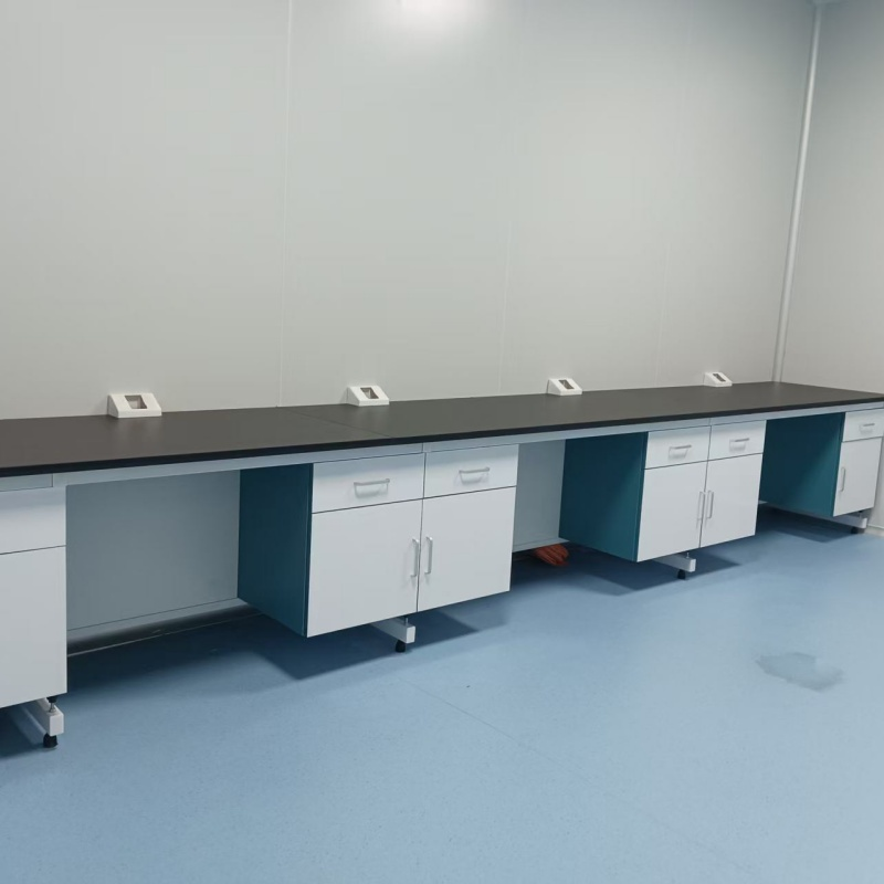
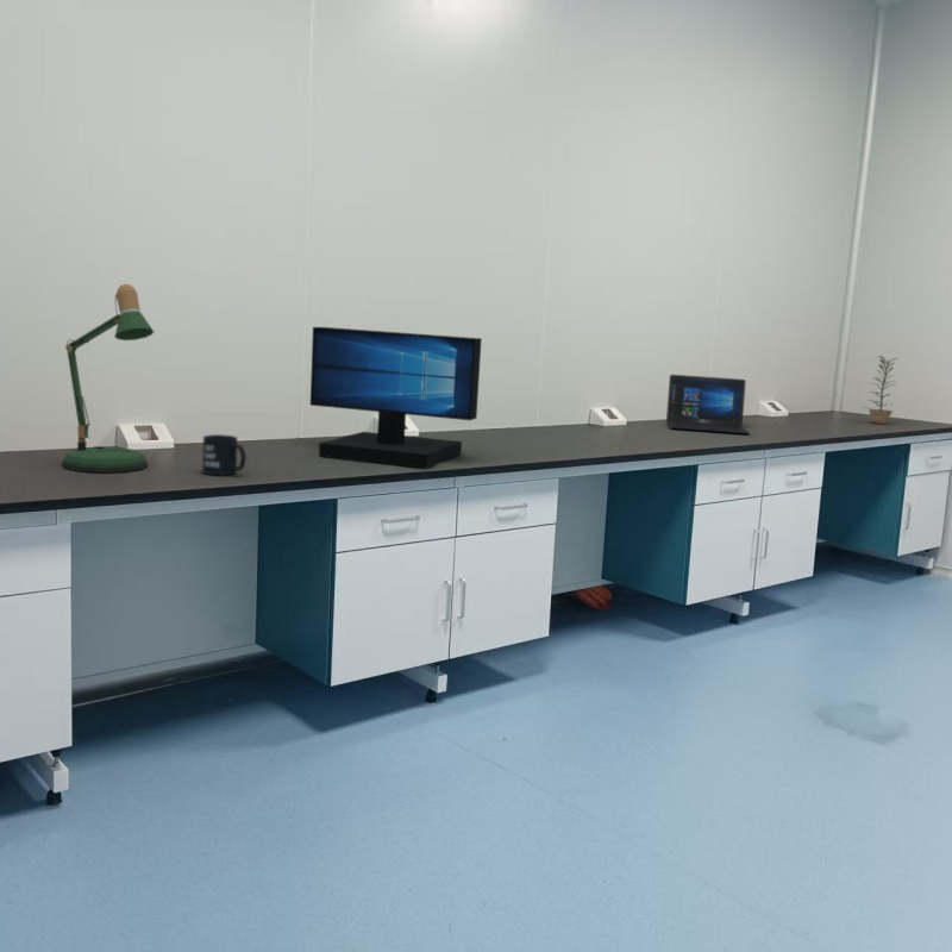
+ plant [863,355,898,425]
+ desk lamp [61,283,155,474]
+ mug [201,433,248,476]
+ laptop [665,374,751,434]
+ monitor [309,326,483,469]
